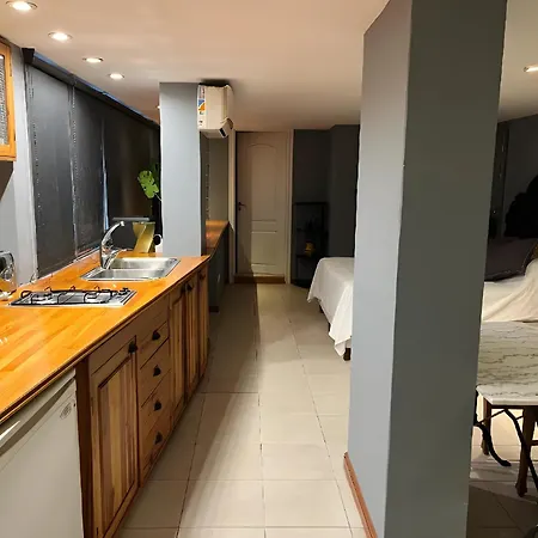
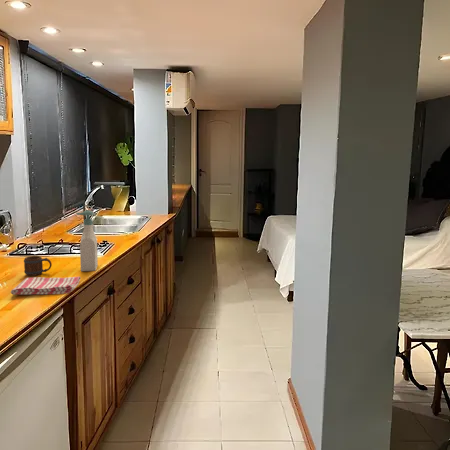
+ dish towel [10,276,81,296]
+ soap bottle [76,209,99,272]
+ mug [23,255,53,277]
